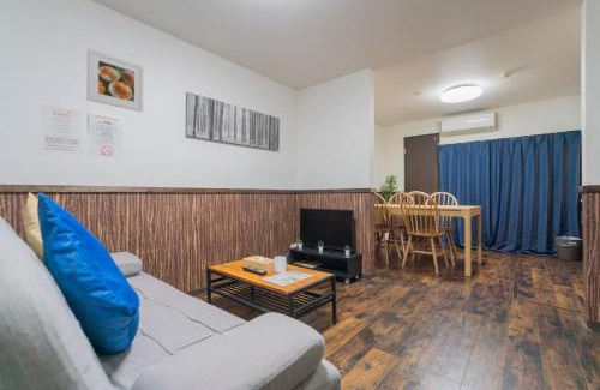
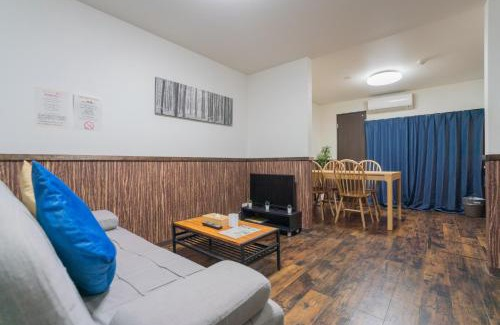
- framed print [86,48,145,113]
